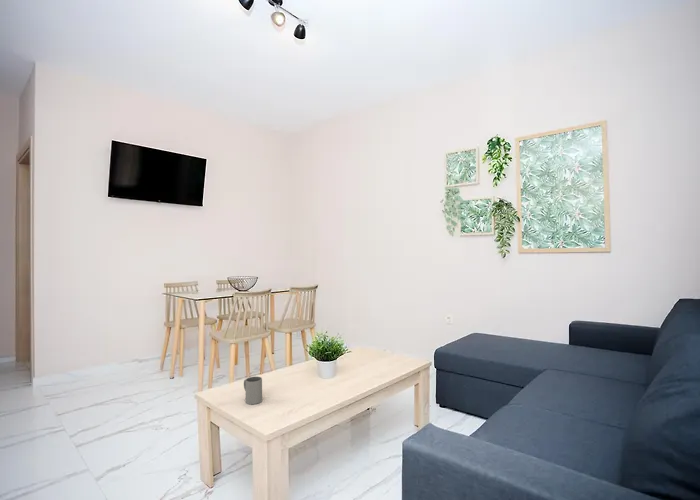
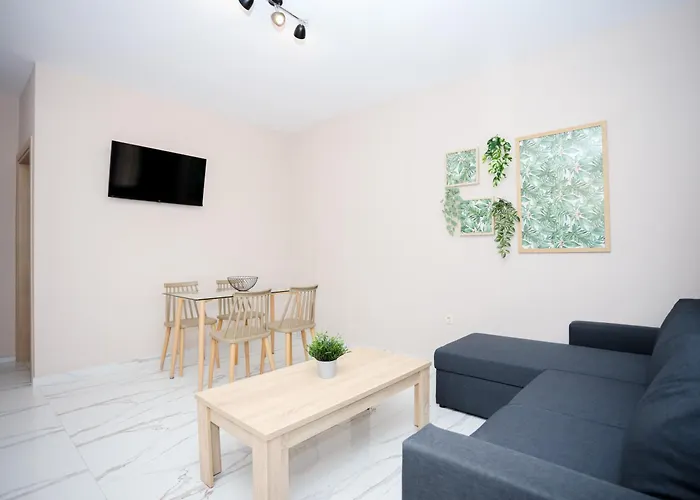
- mug [243,376,263,405]
